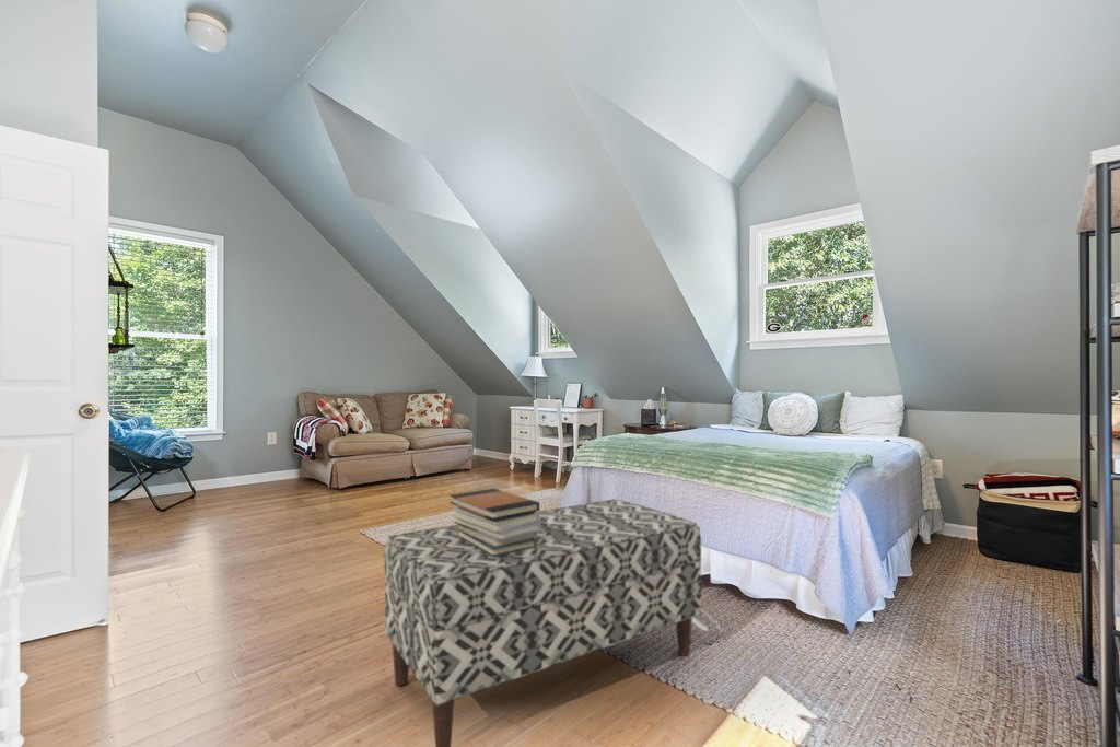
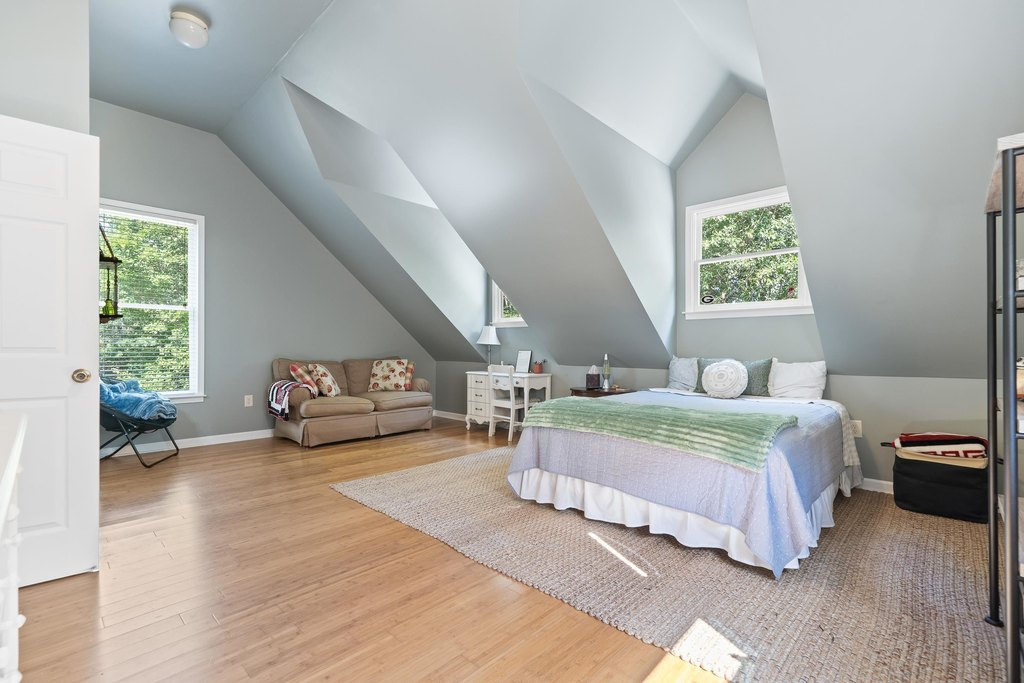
- book stack [448,488,540,557]
- bench [383,498,703,747]
